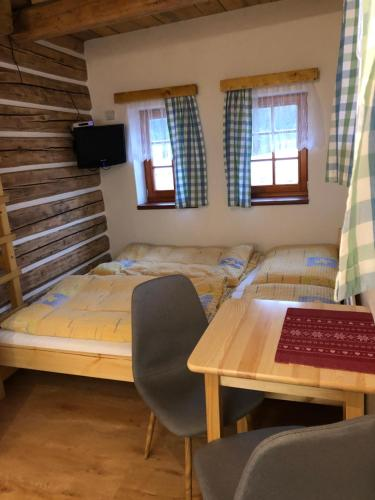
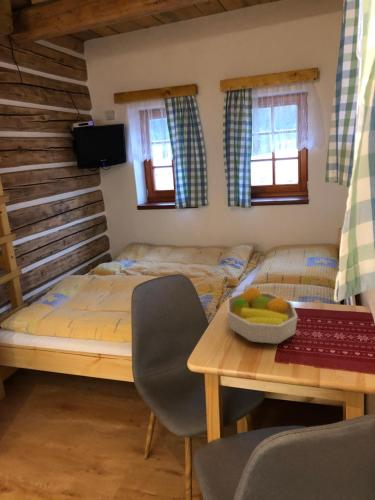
+ fruit bowl [226,286,299,345]
